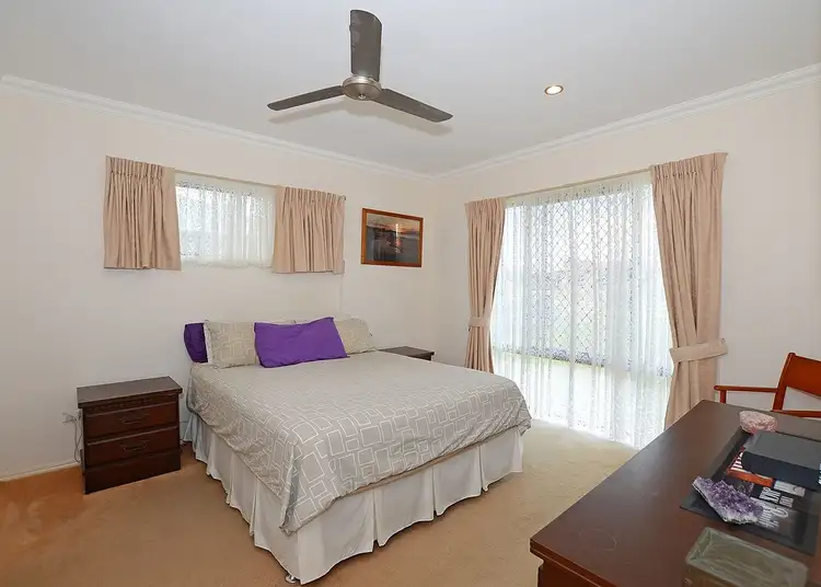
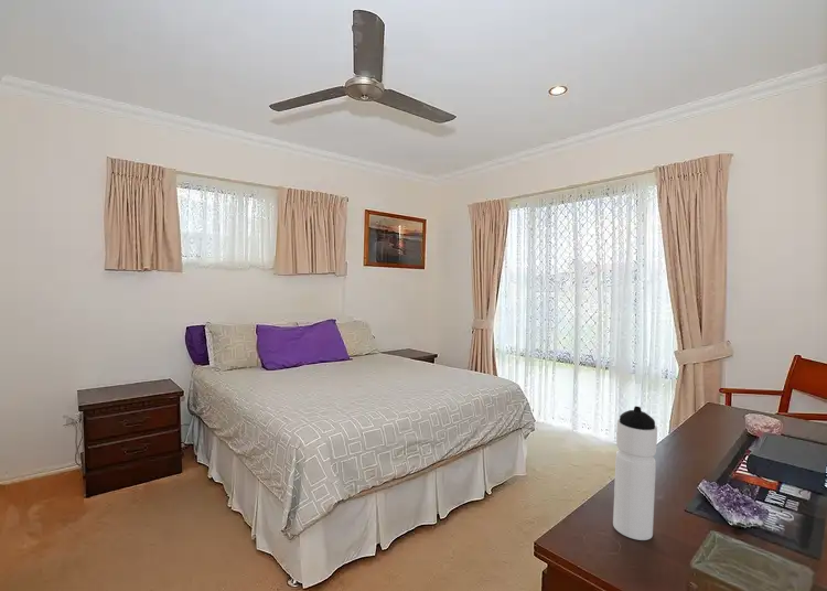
+ water bottle [612,405,658,541]
